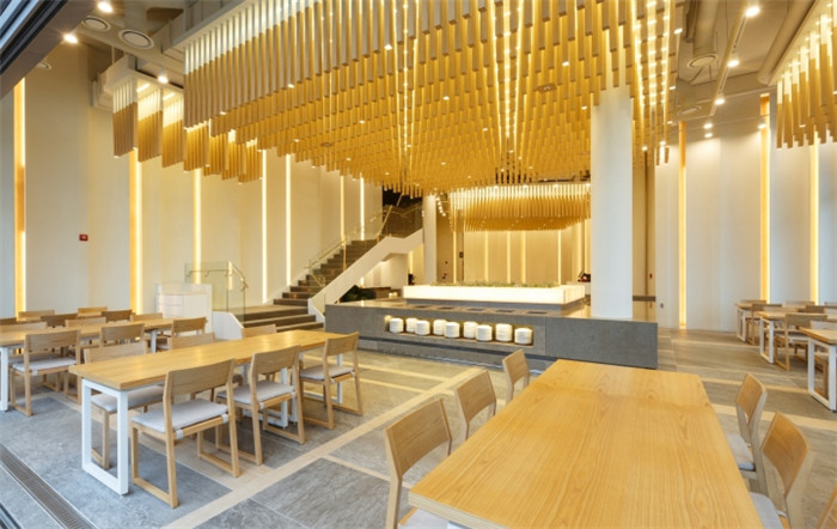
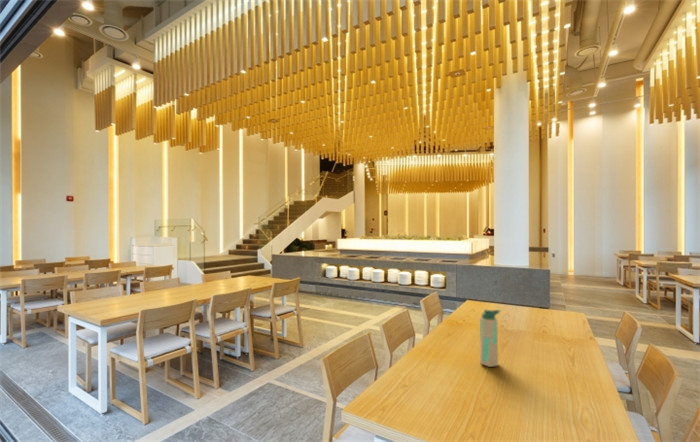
+ water bottle [479,309,501,368]
